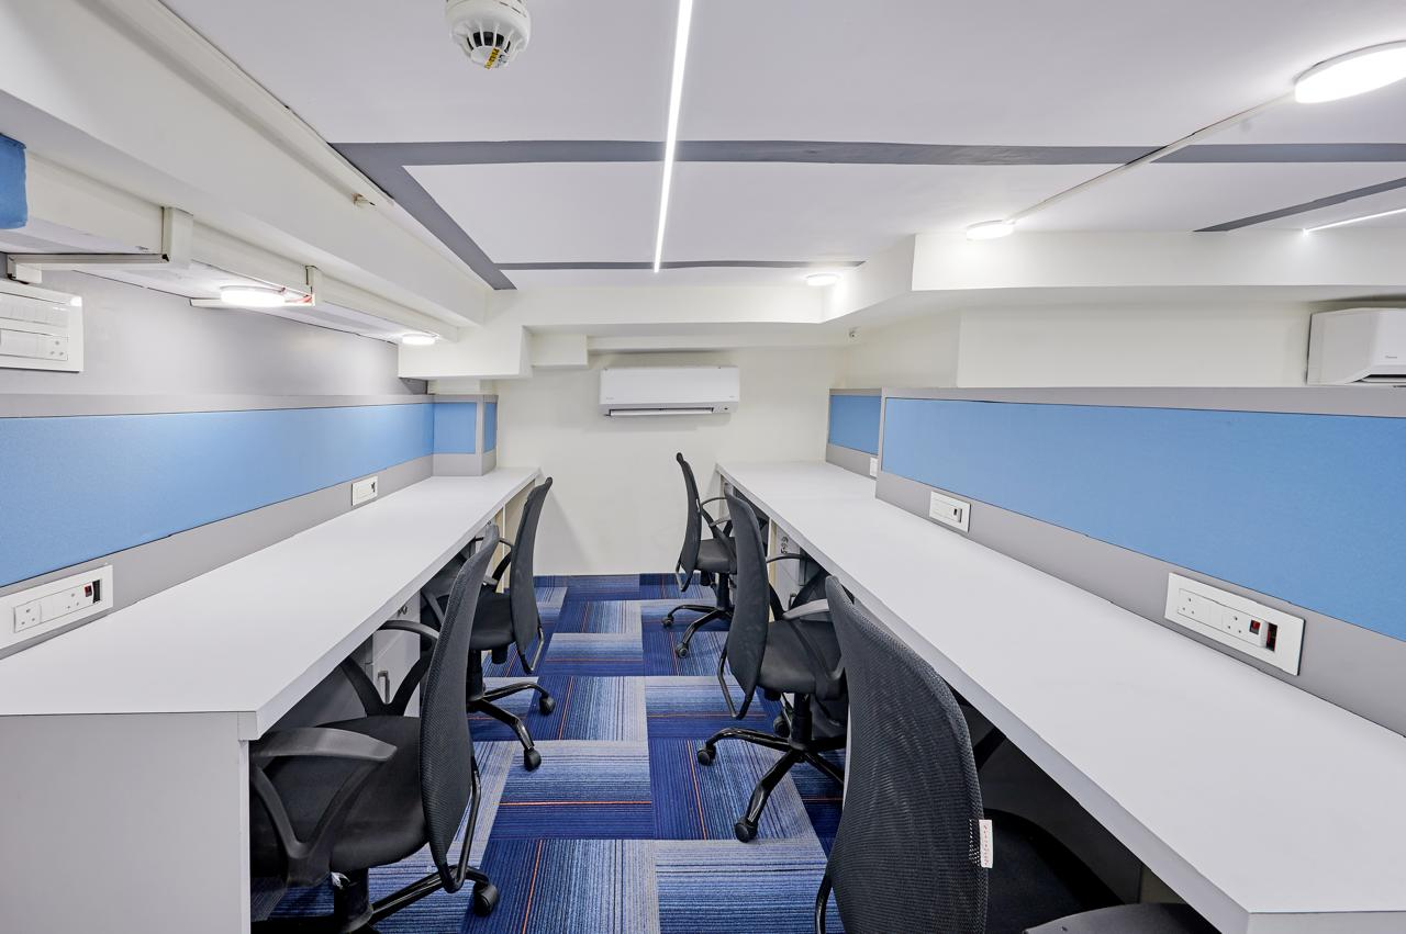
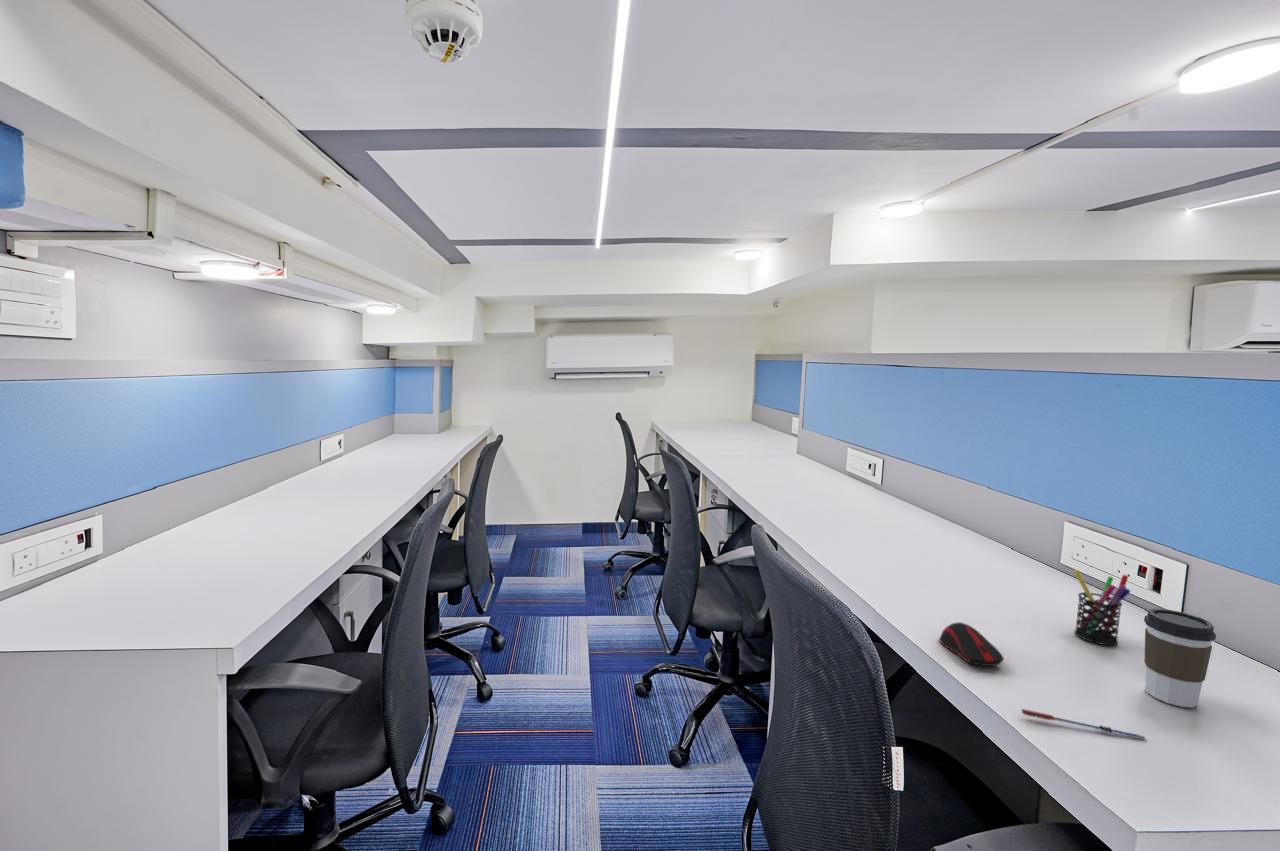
+ computer mouse [938,621,1005,667]
+ pen holder [1073,569,1131,646]
+ coffee cup [1143,607,1217,708]
+ pen [1021,708,1146,741]
